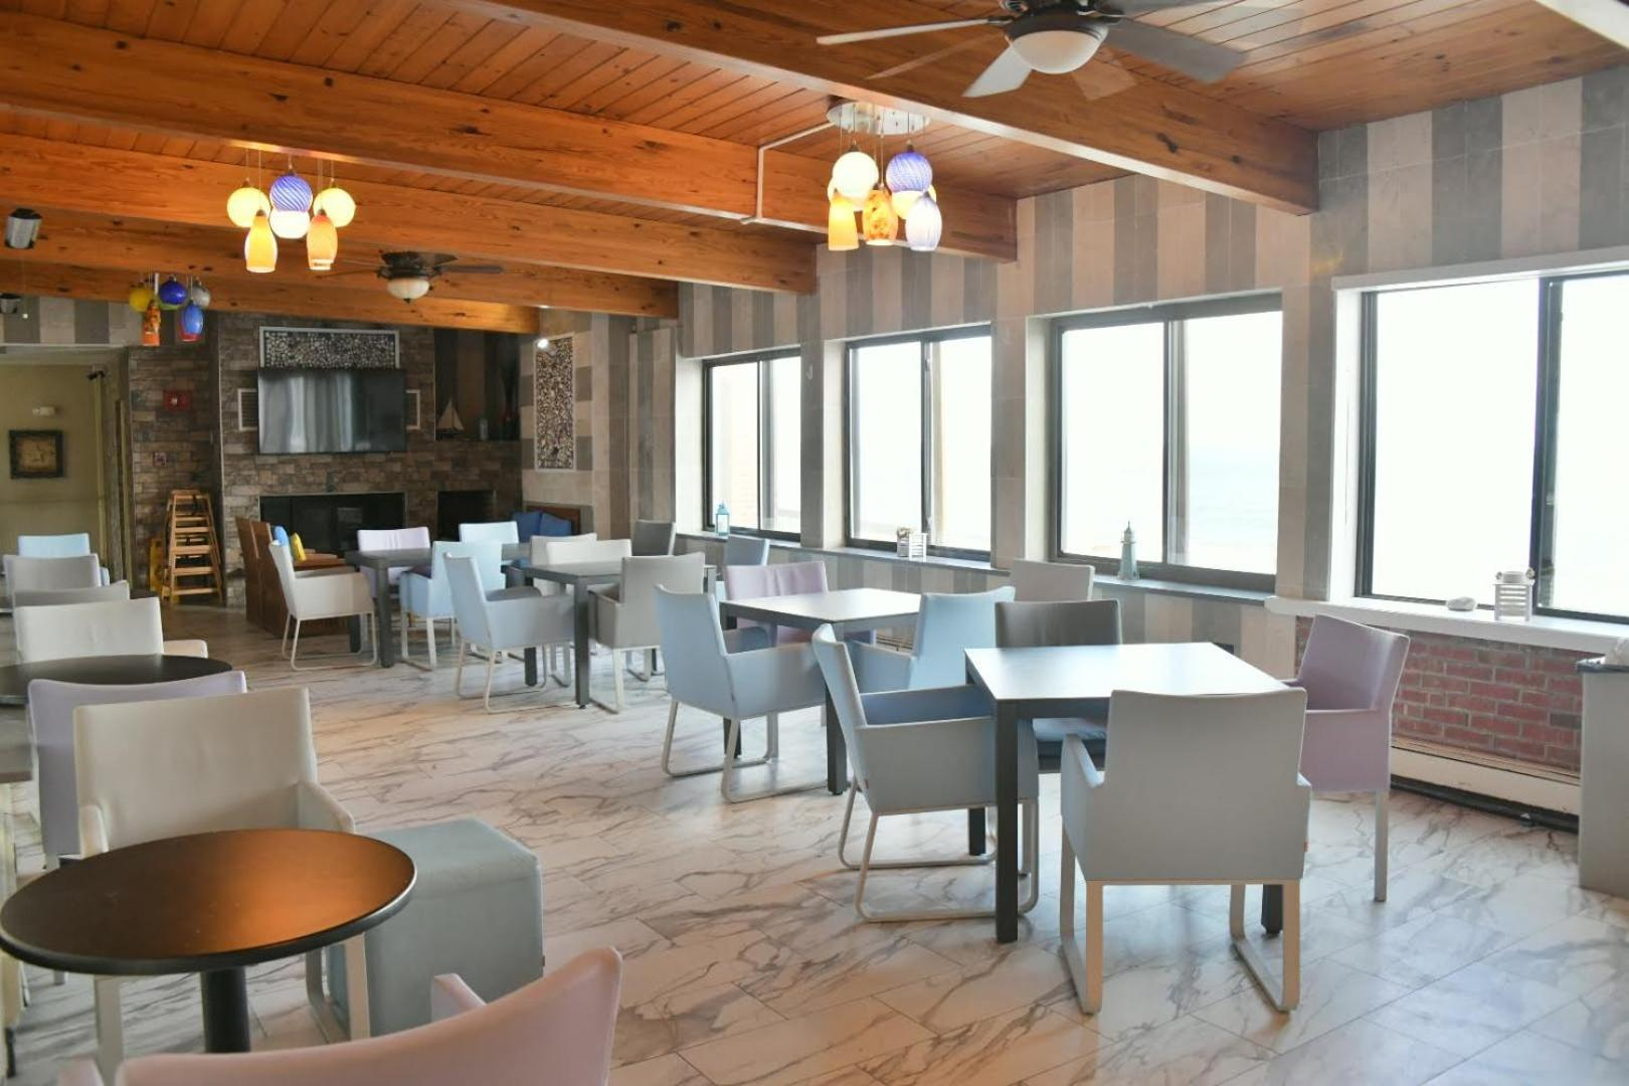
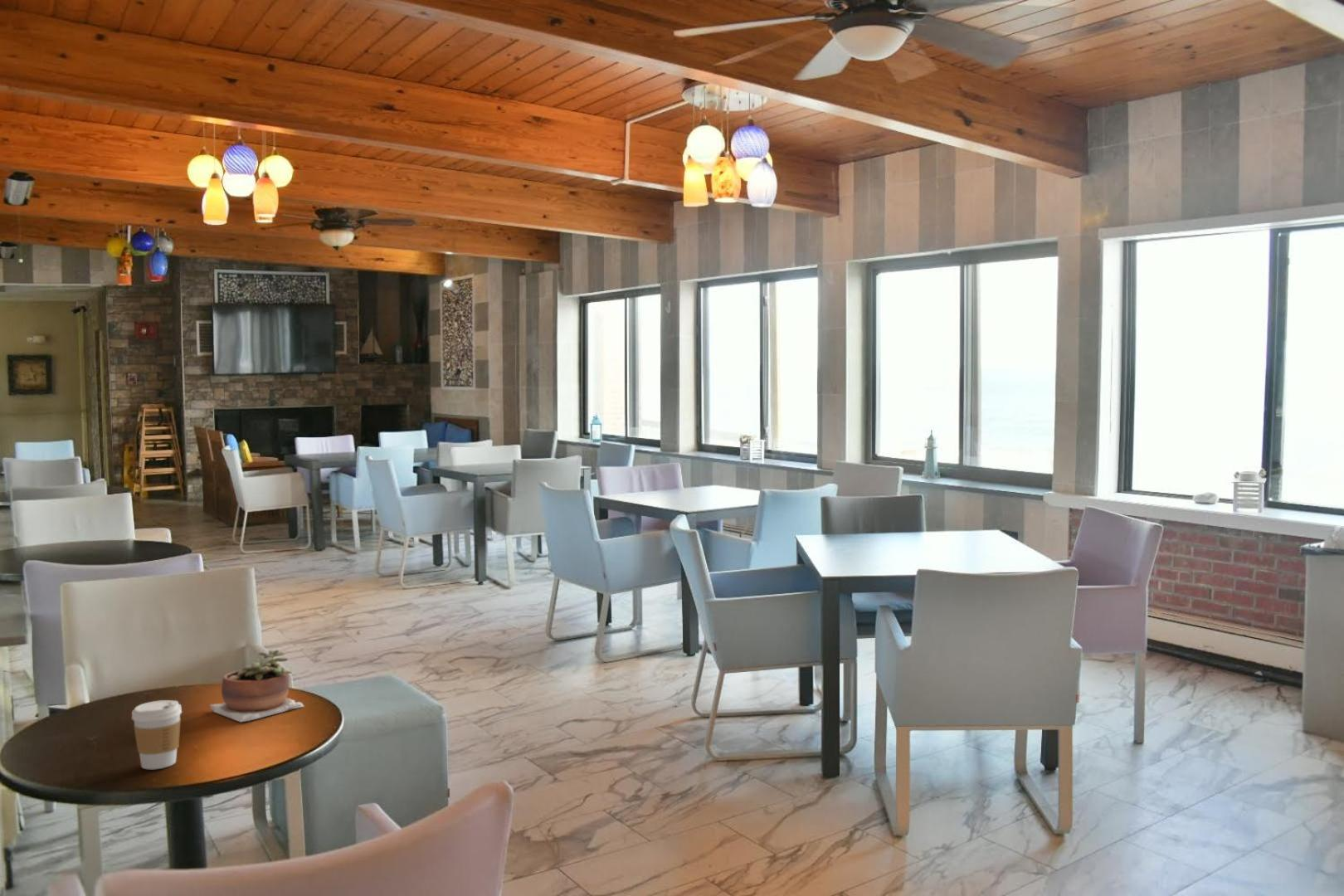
+ succulent plant [209,649,305,723]
+ coffee cup [131,699,183,770]
